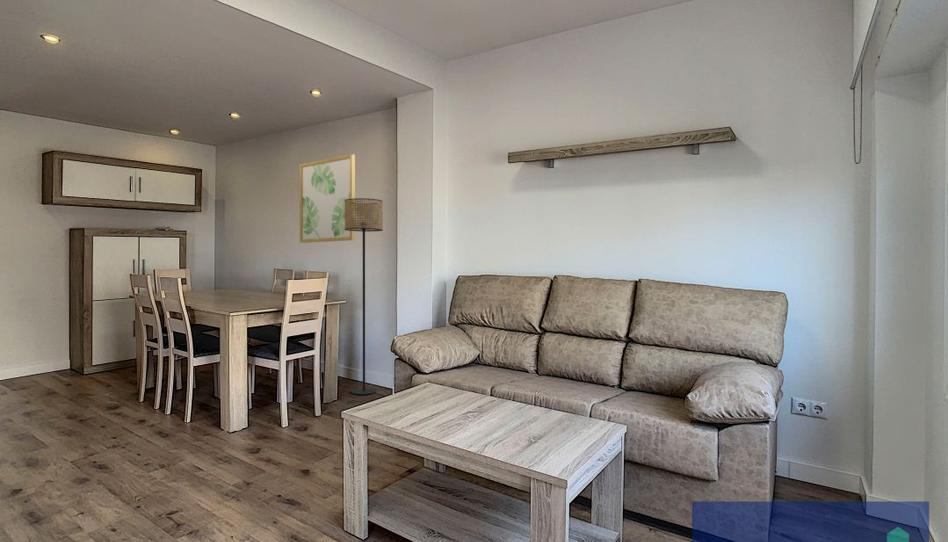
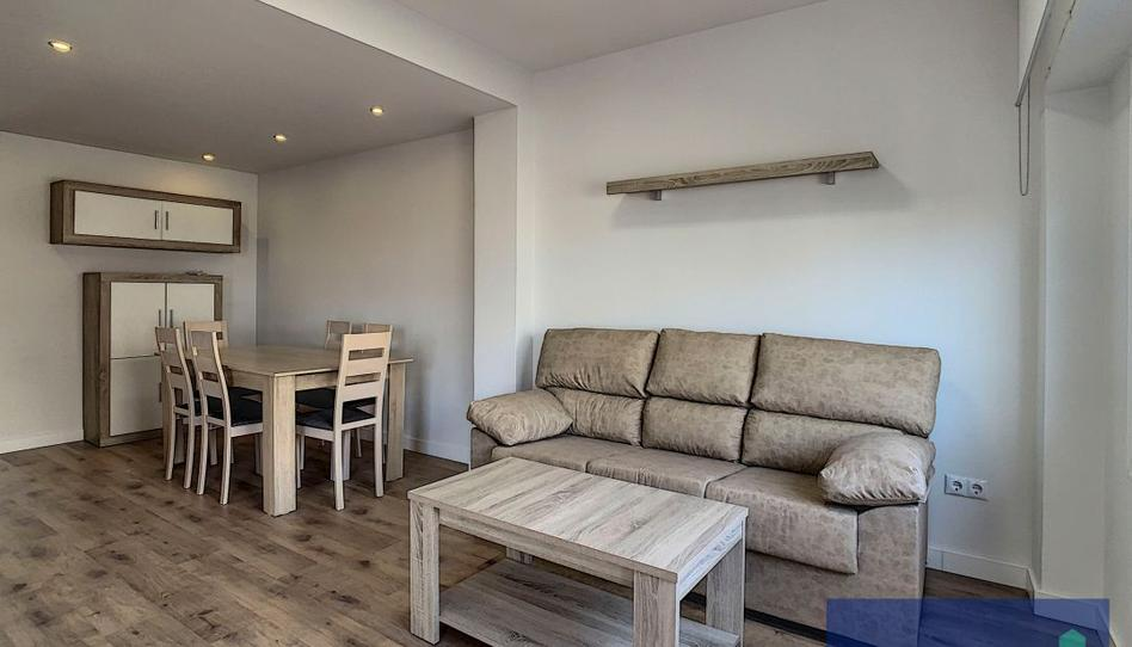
- wall art [299,153,356,244]
- floor lamp [345,197,384,396]
